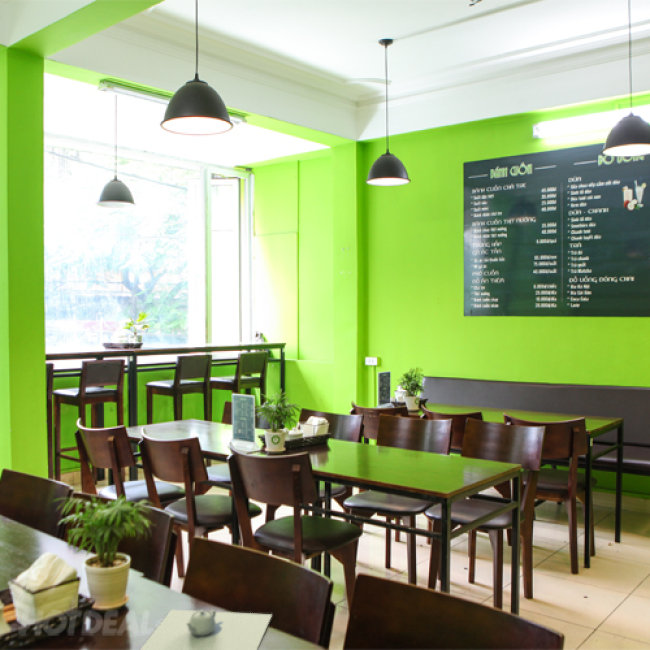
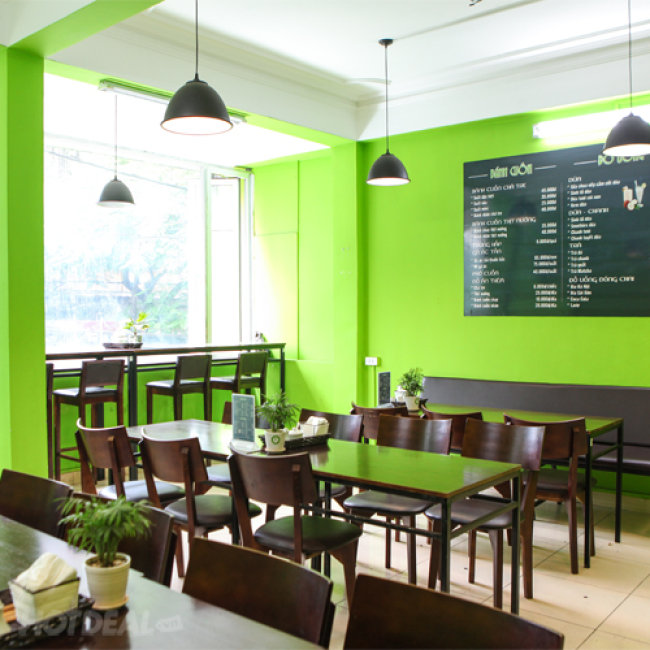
- teapot [139,609,273,650]
